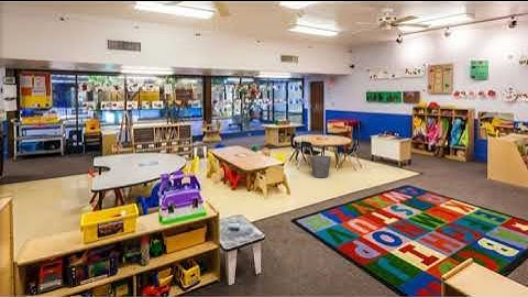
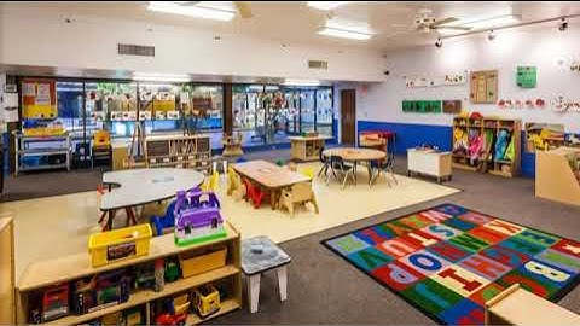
- waste bin [309,155,332,178]
